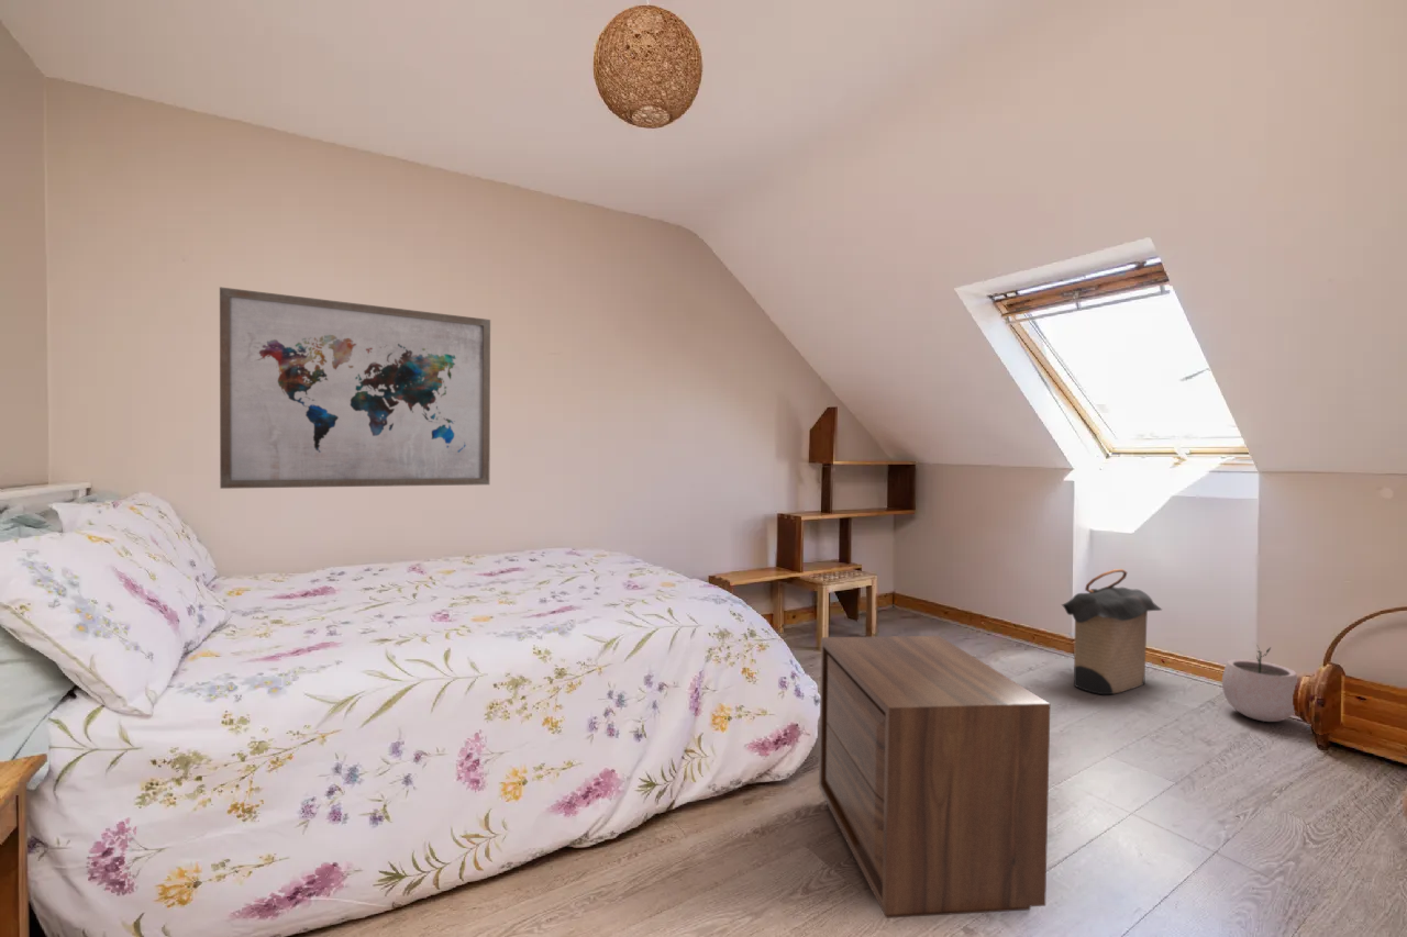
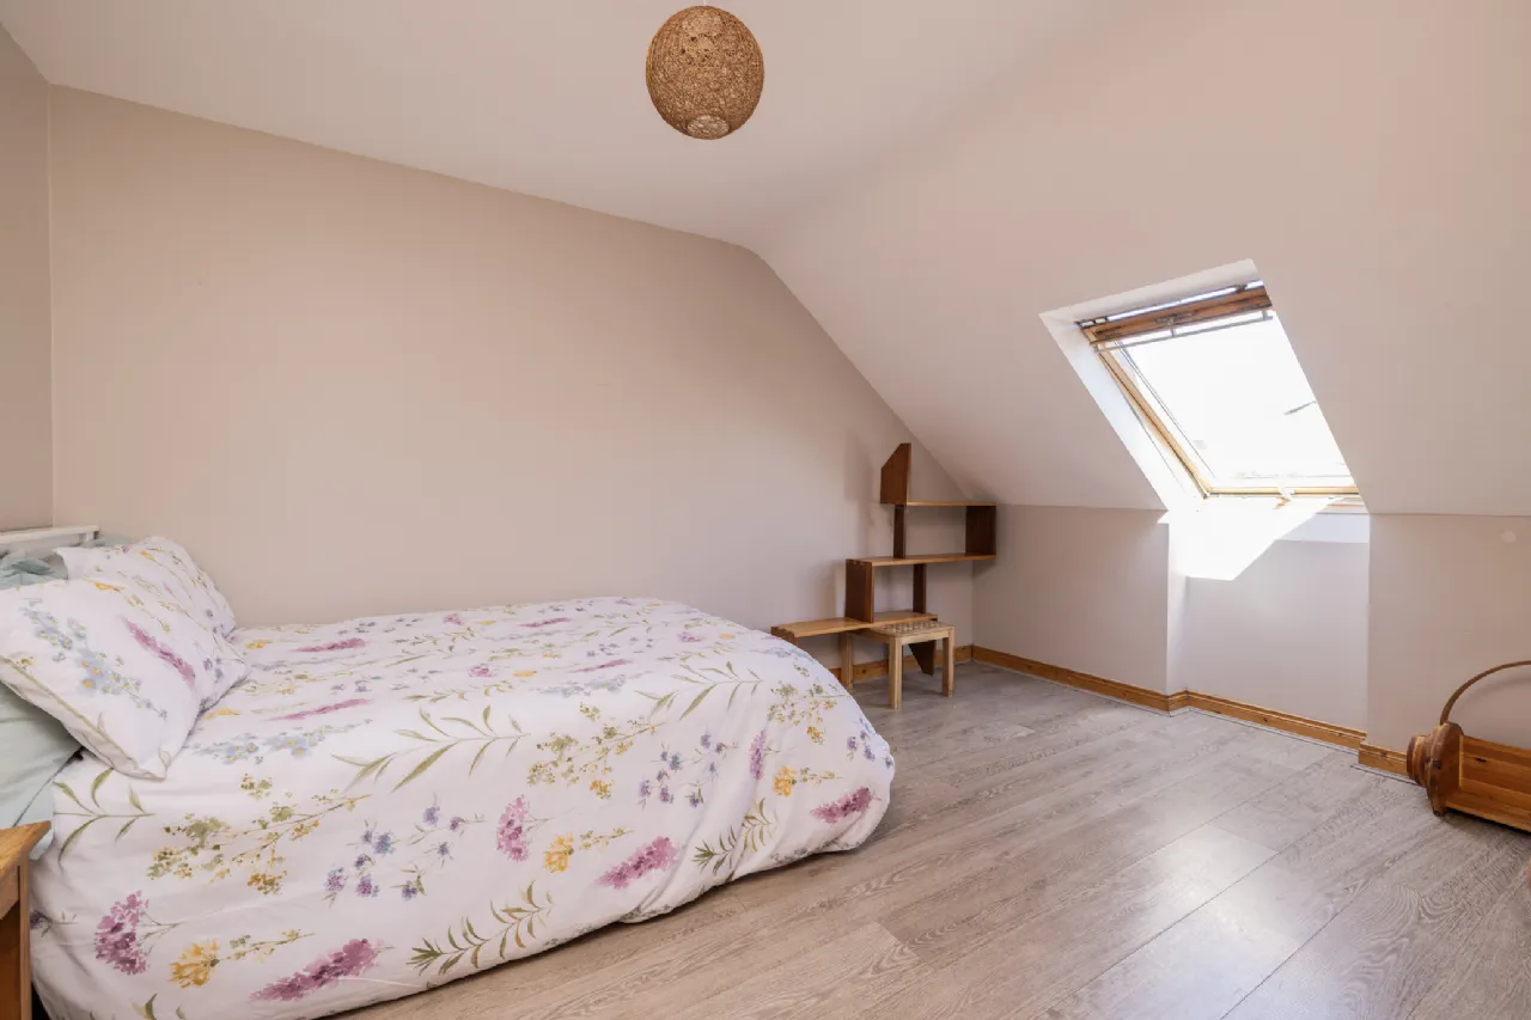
- nightstand [818,635,1051,919]
- plant pot [1221,643,1298,723]
- wall art [219,286,491,490]
- laundry hamper [1060,568,1163,695]
